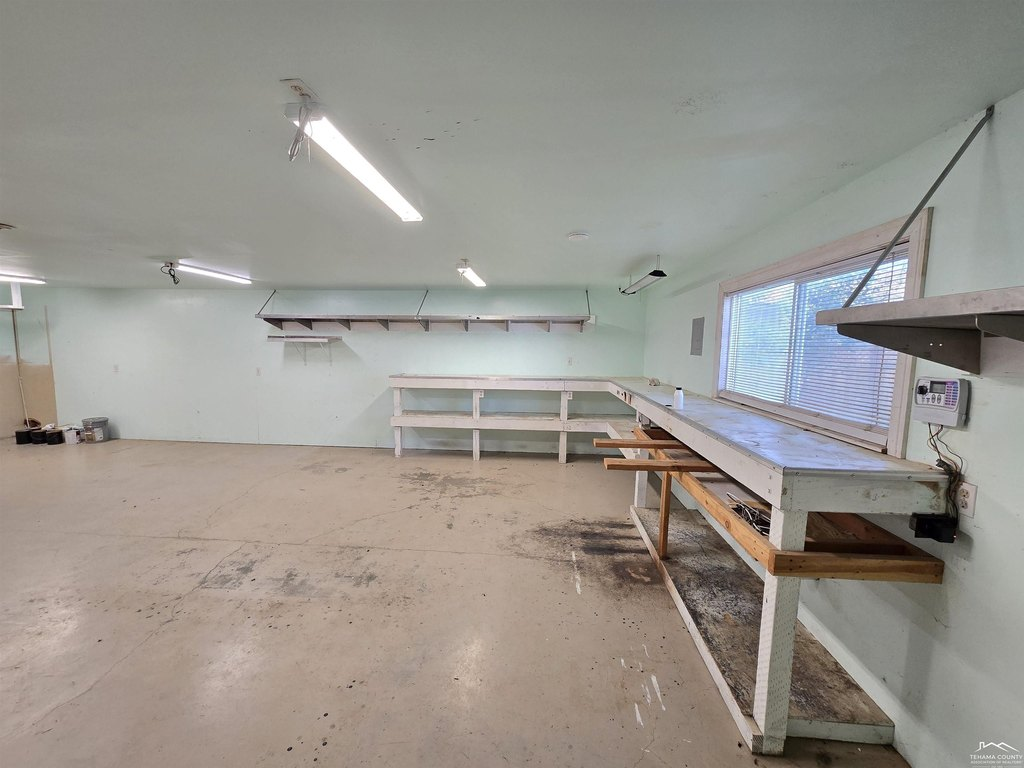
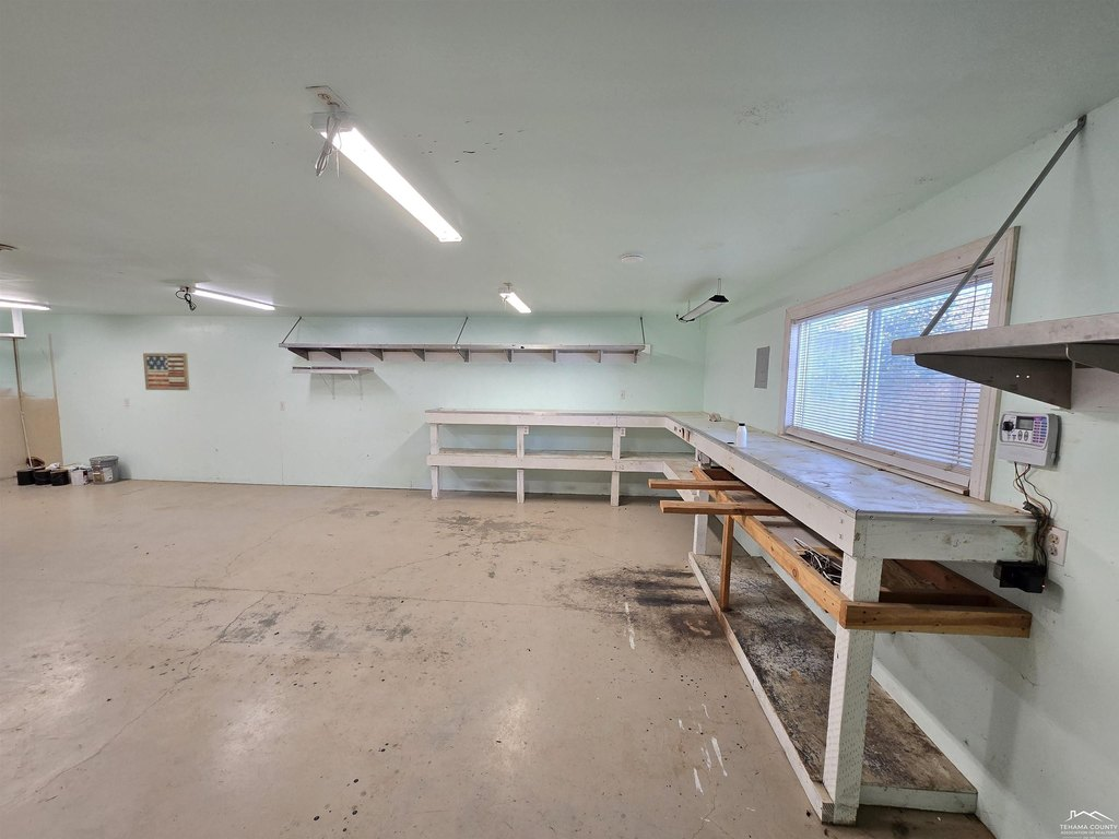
+ wall art [142,352,190,391]
